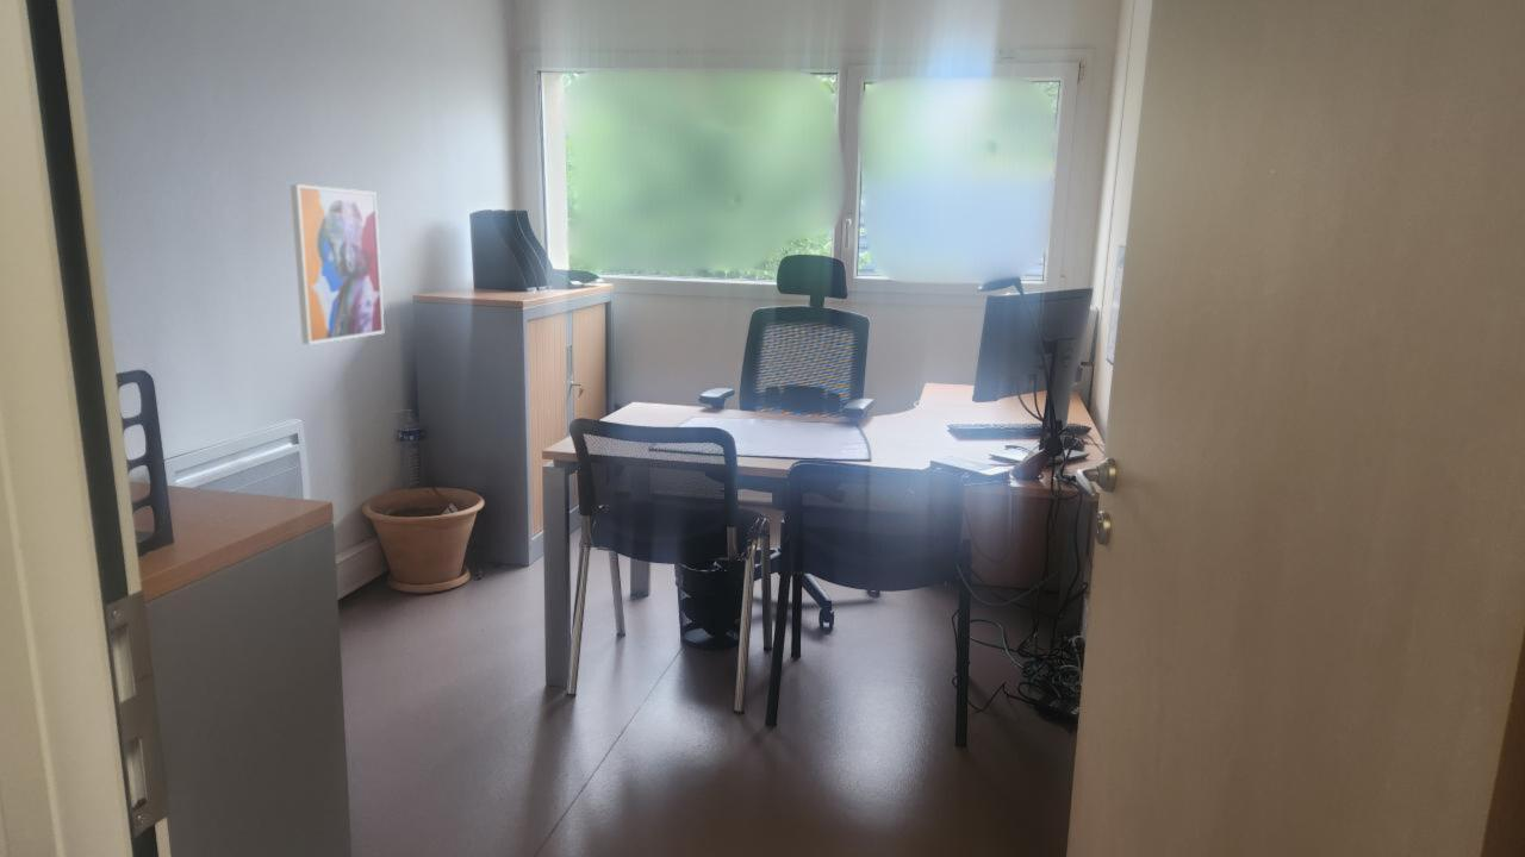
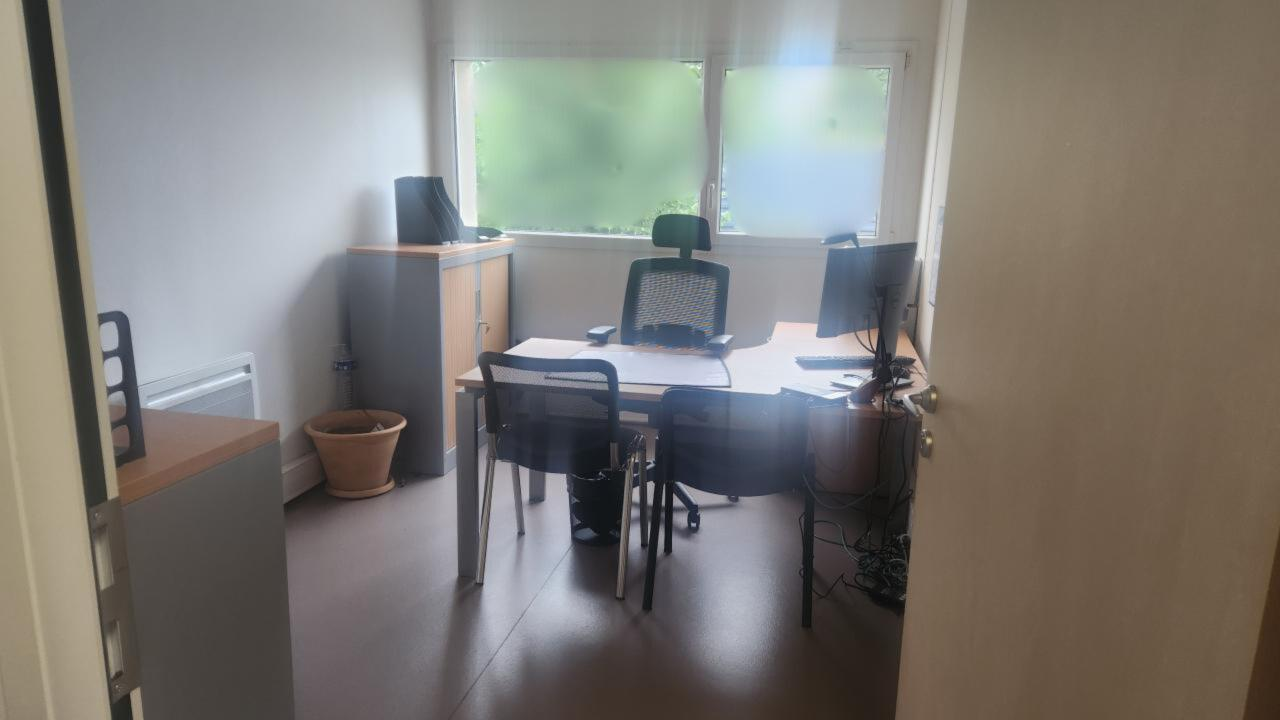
- wall art [290,183,385,345]
